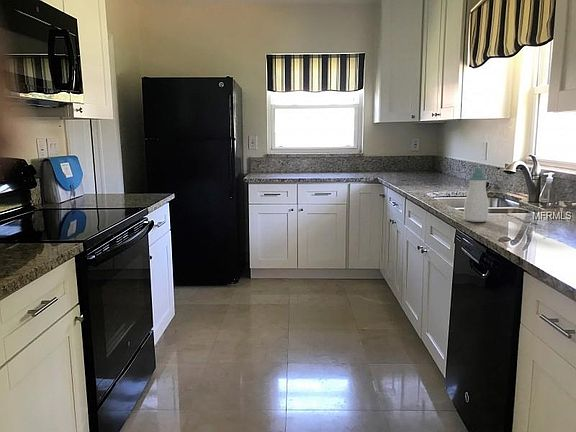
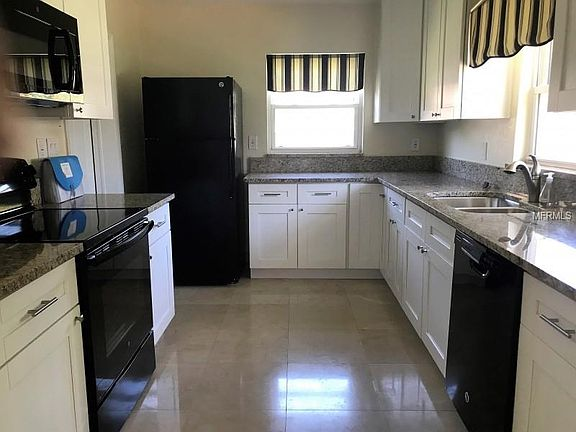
- soap bottle [463,167,489,223]
